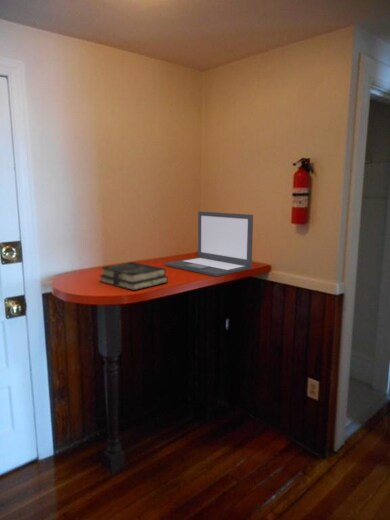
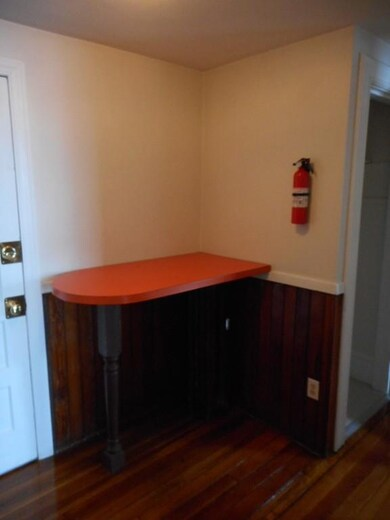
- book [98,261,169,291]
- laptop [164,211,254,278]
